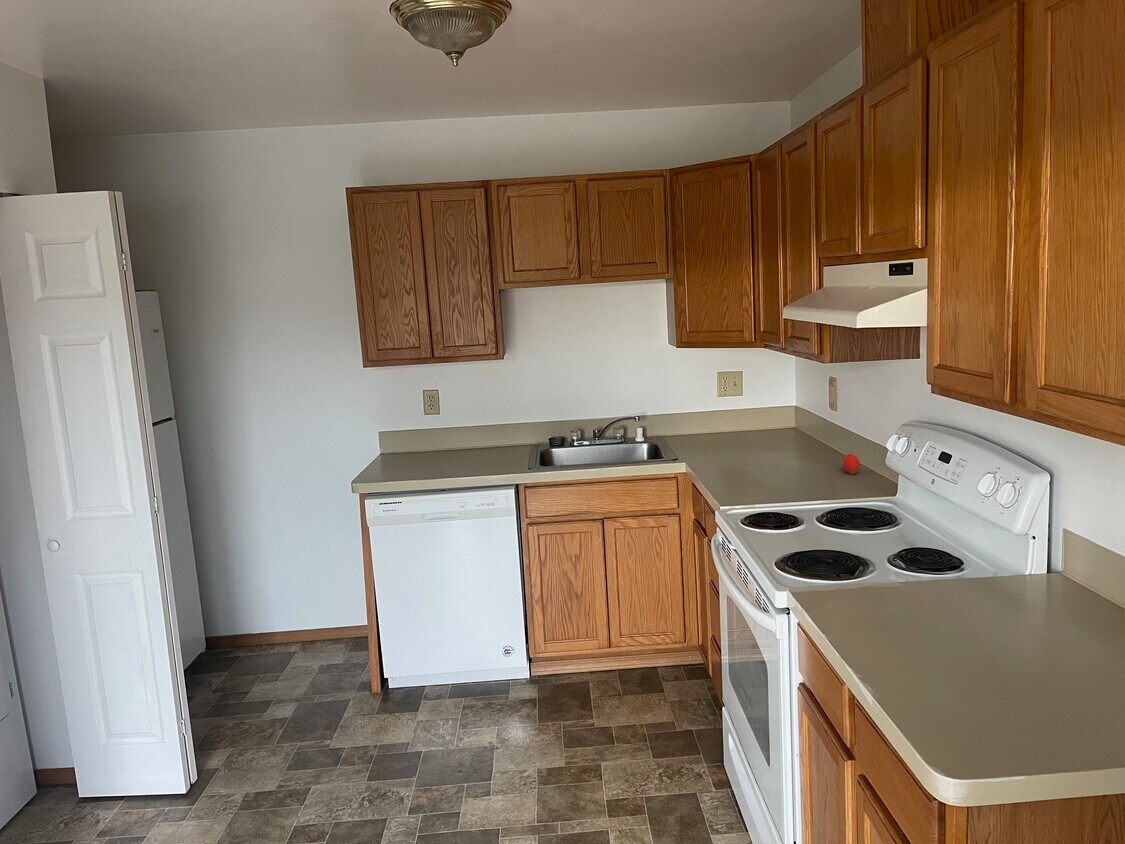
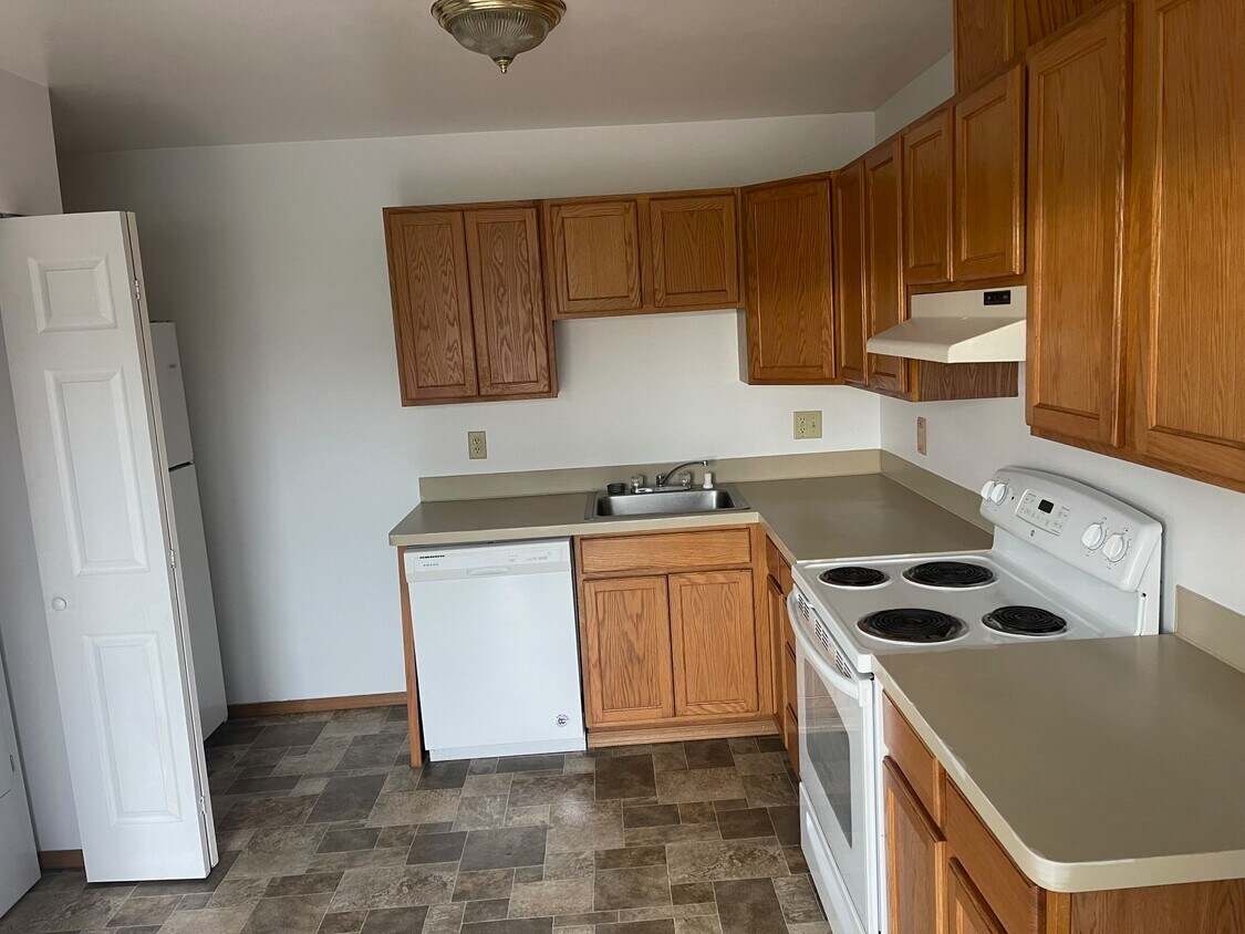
- apple [842,450,861,475]
